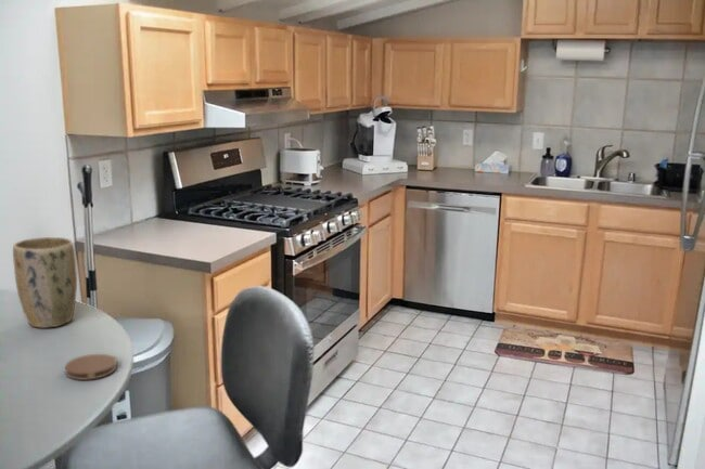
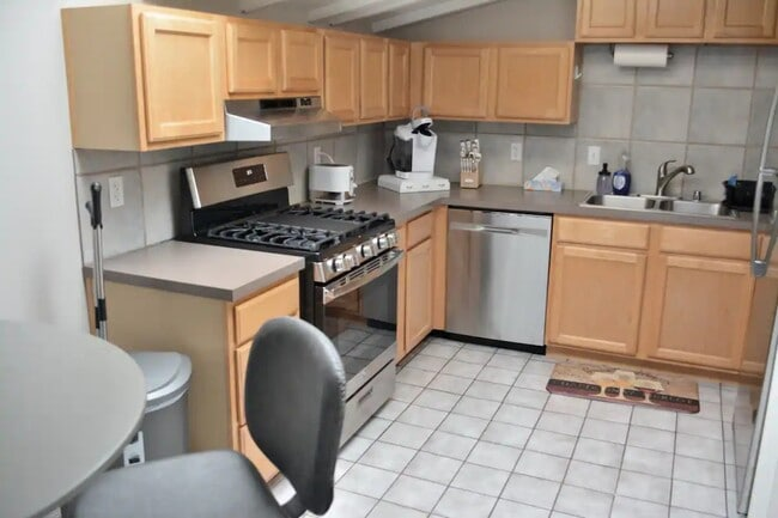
- coaster [64,353,118,381]
- plant pot [12,236,78,329]
